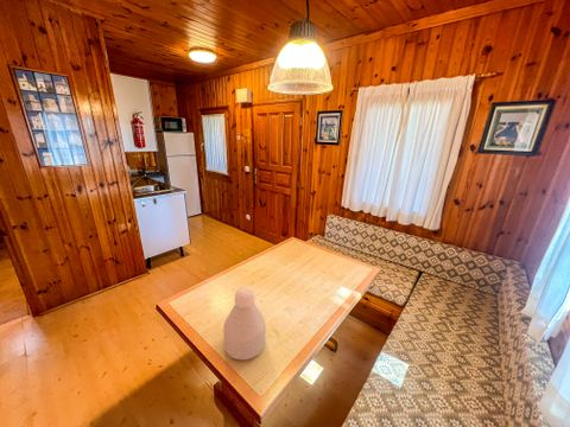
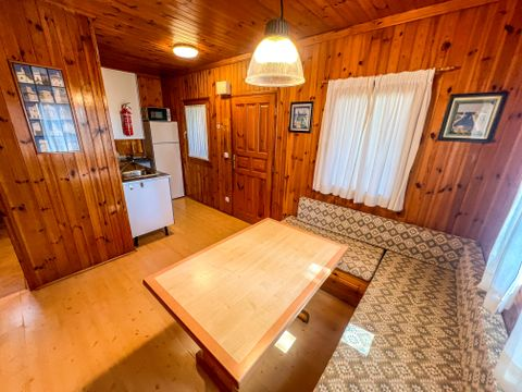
- bottle [222,286,267,361]
